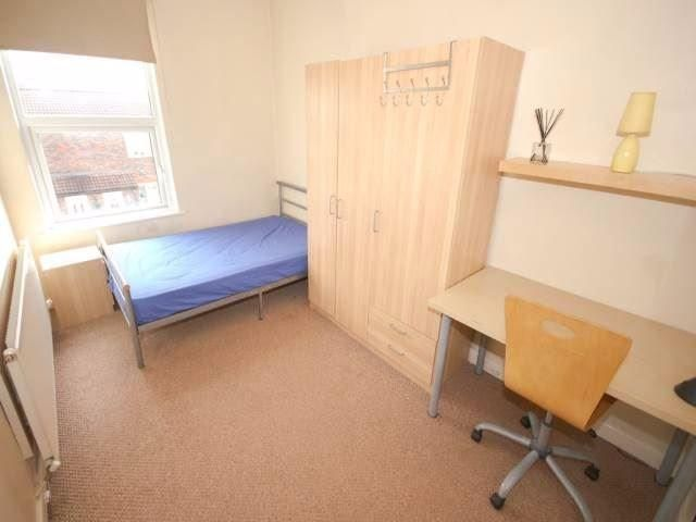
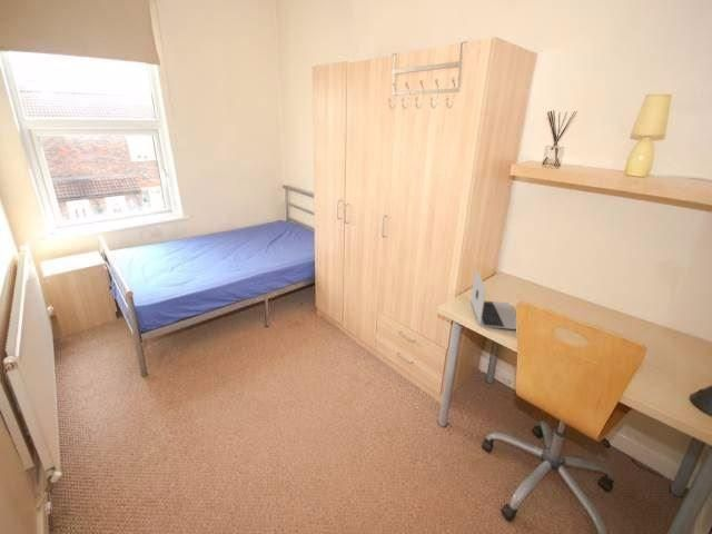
+ laptop [469,267,517,330]
